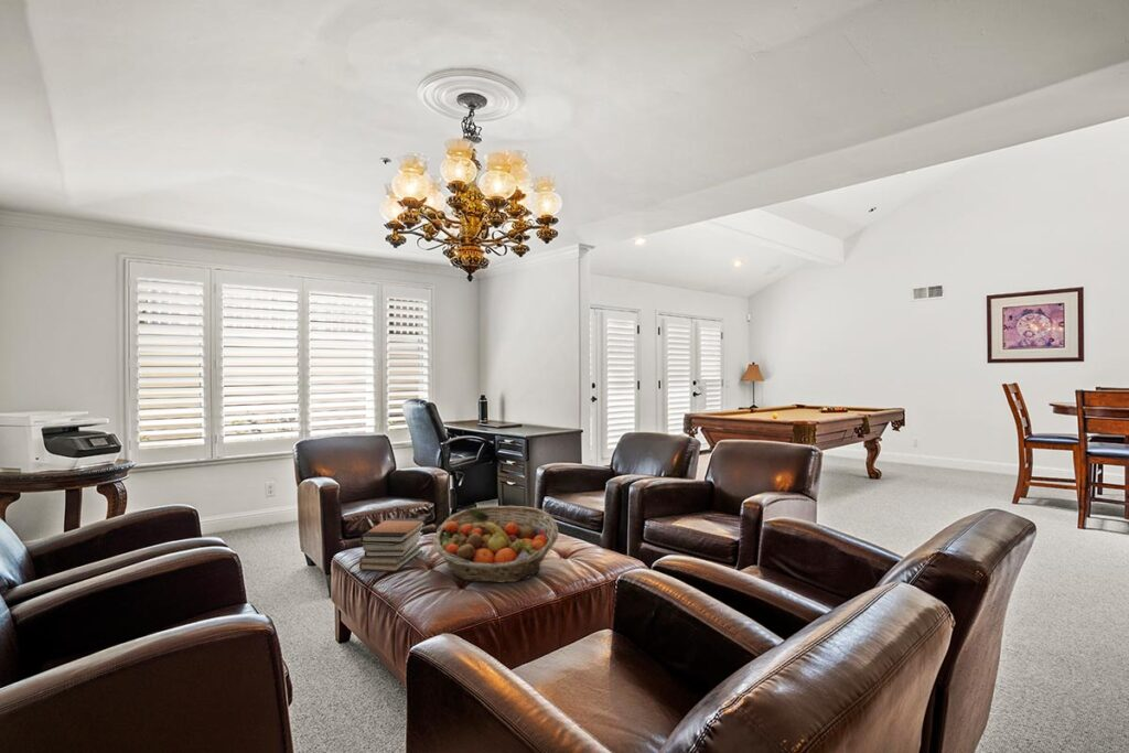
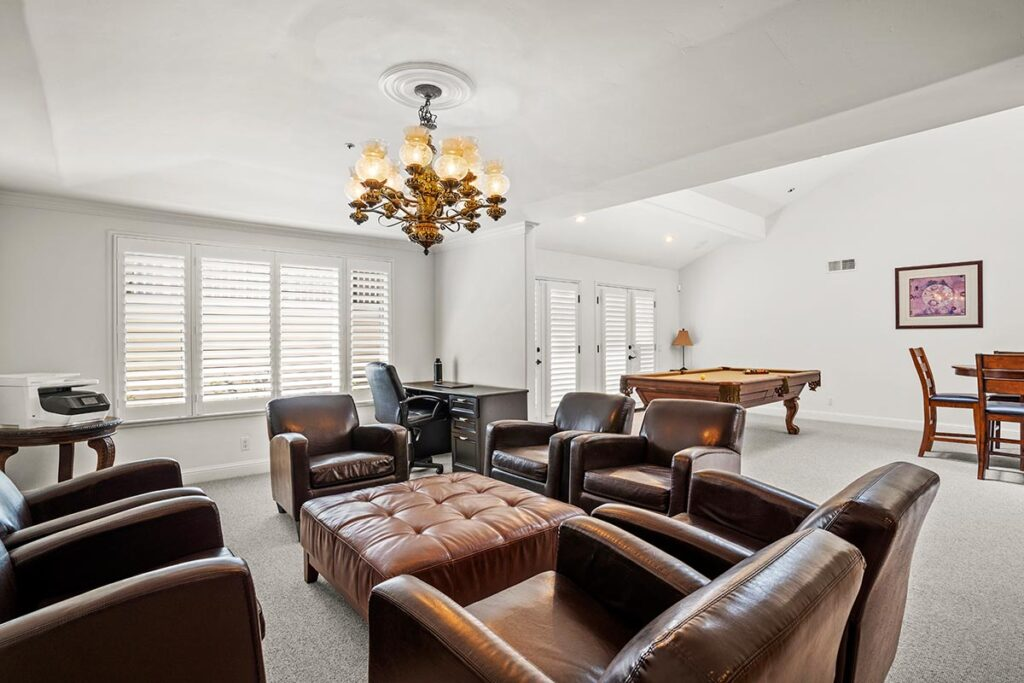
- book stack [357,517,427,572]
- fruit basket [432,505,559,584]
